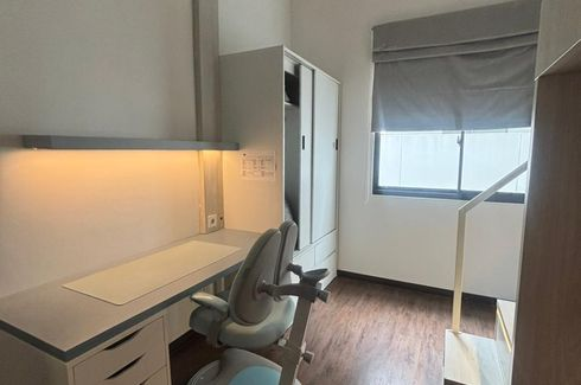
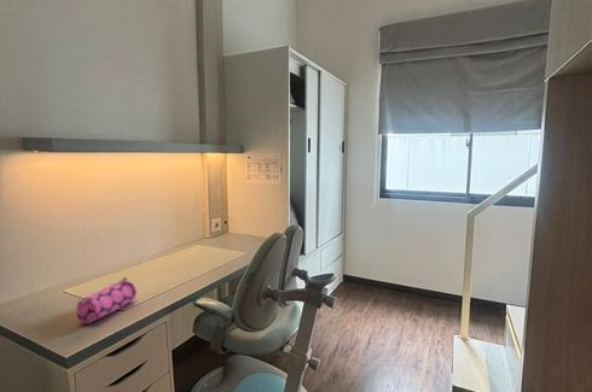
+ pencil case [75,276,138,324]
